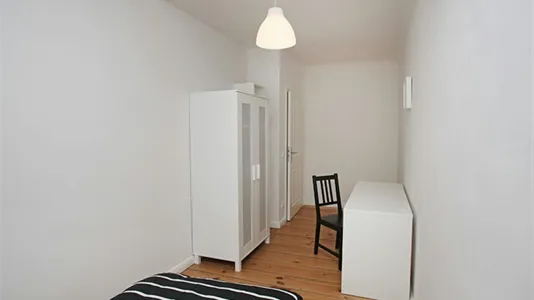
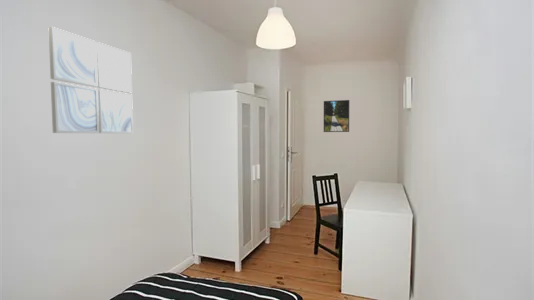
+ wall art [47,26,134,134]
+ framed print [323,99,350,133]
